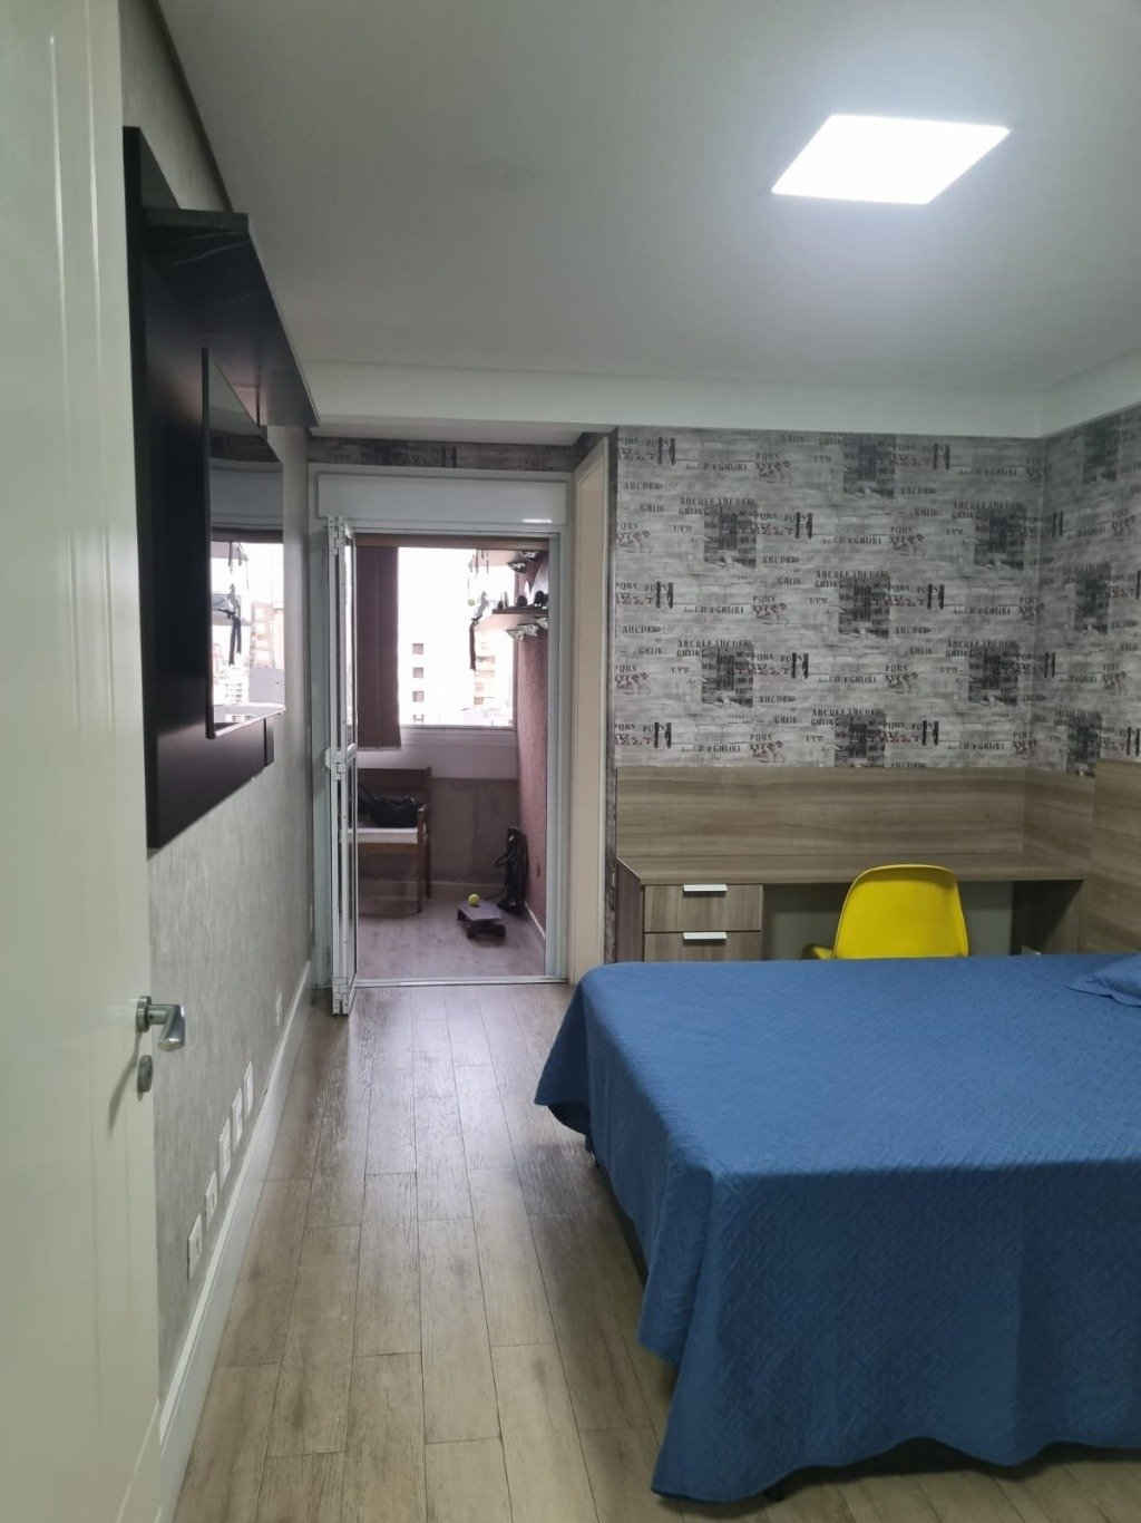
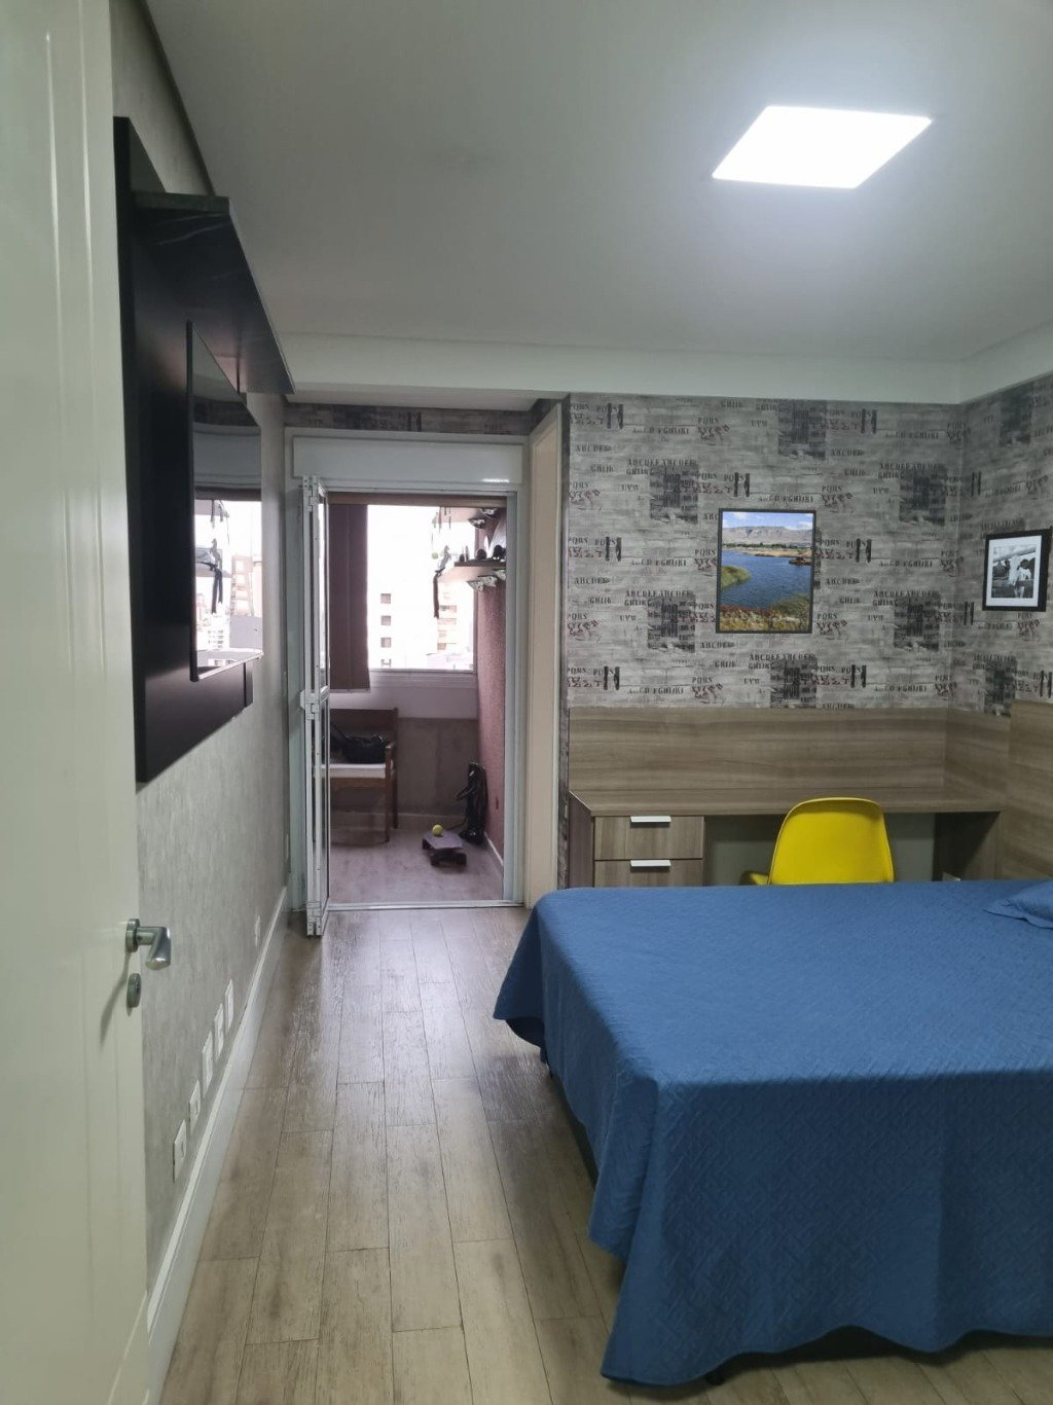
+ picture frame [981,528,1052,613]
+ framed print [715,507,817,635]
